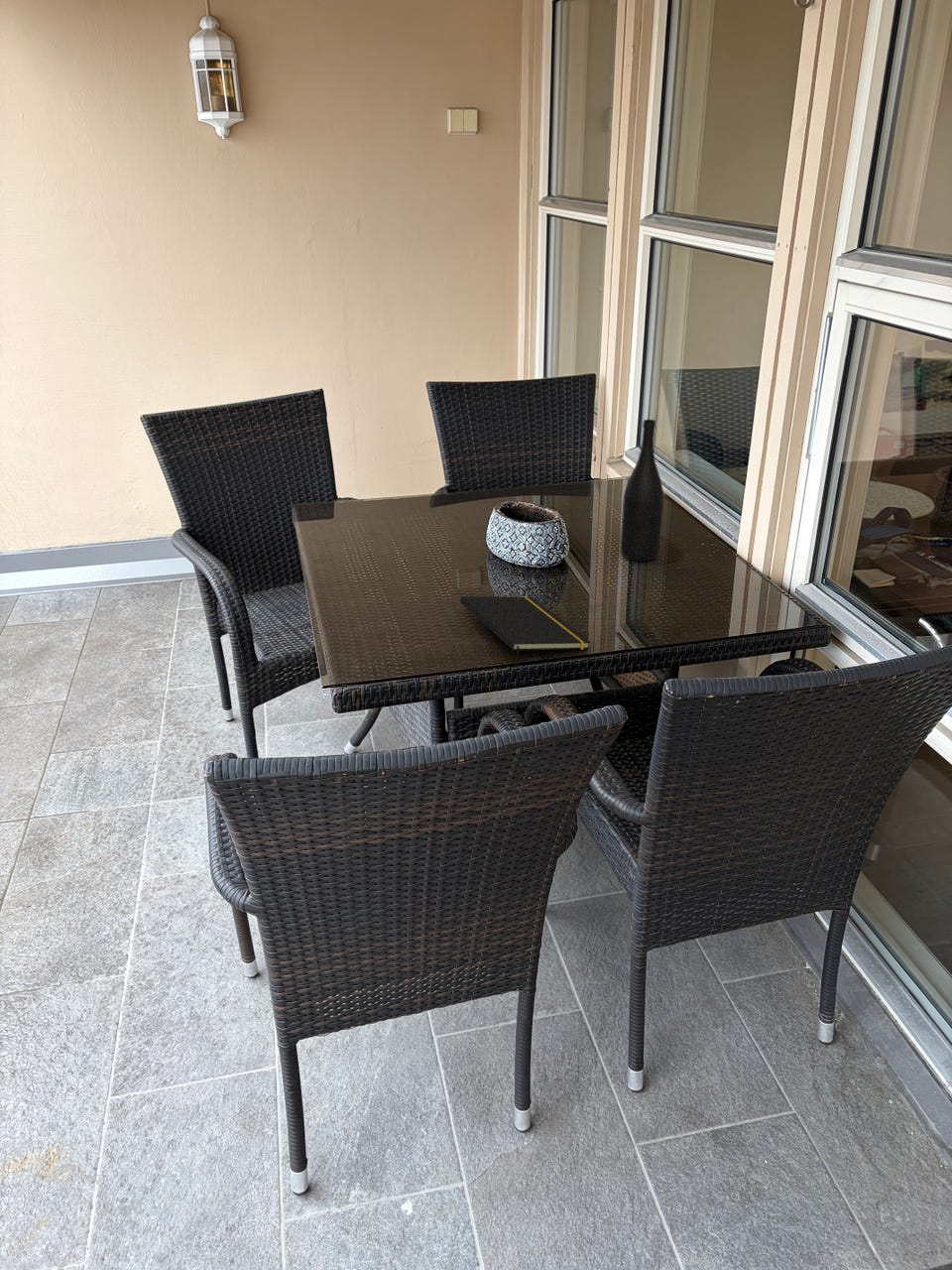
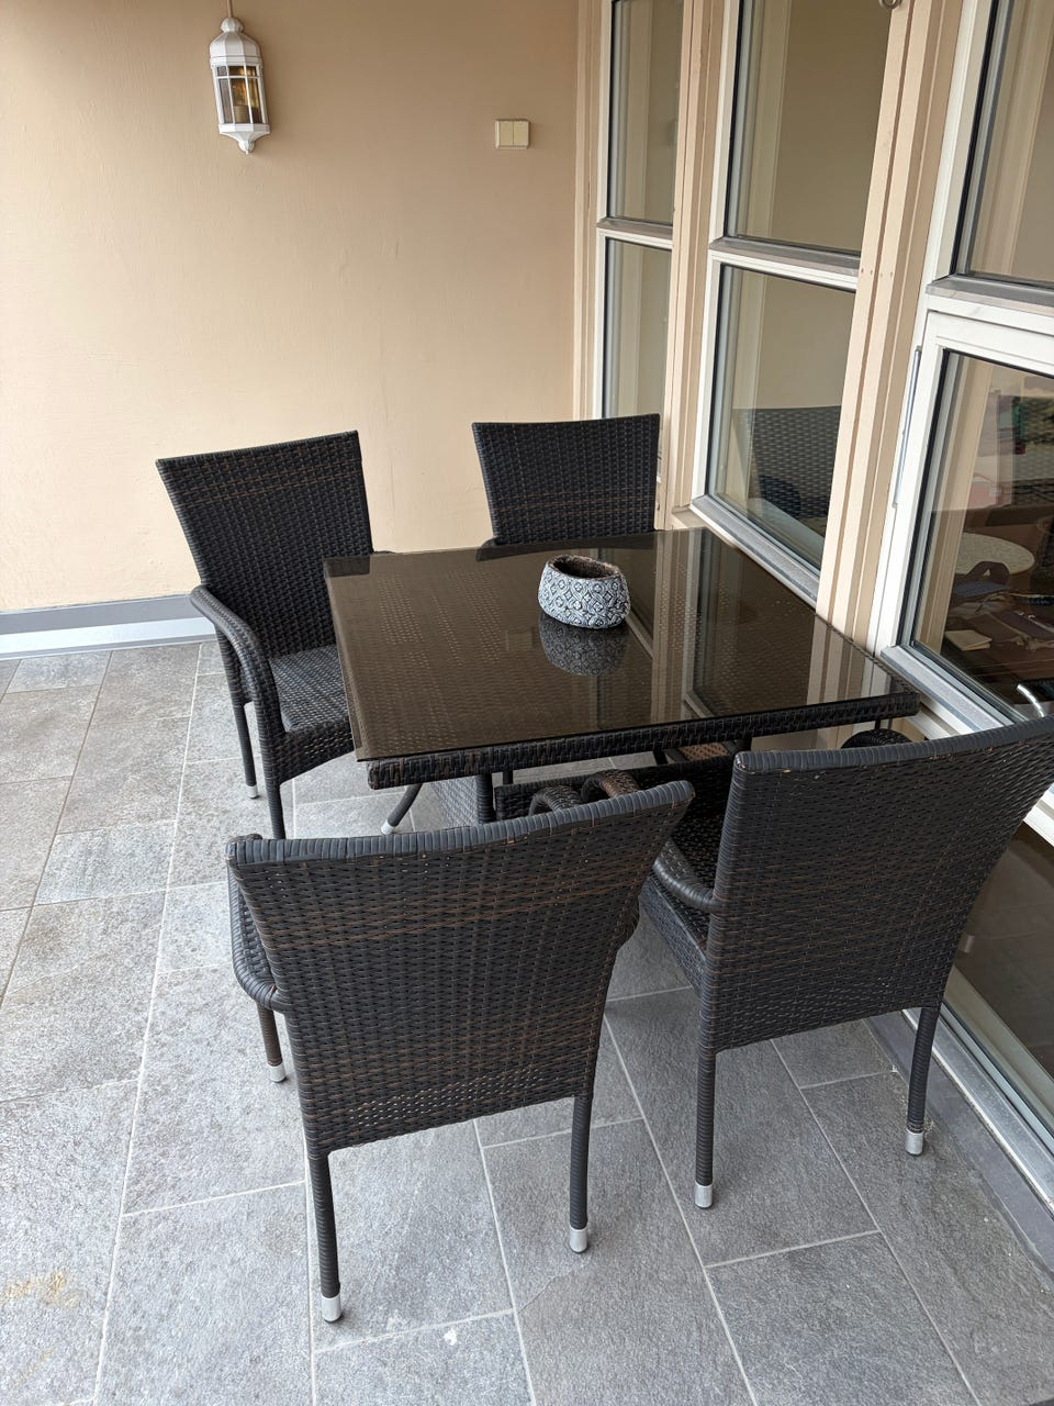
- notepad [459,595,591,669]
- wine bottle [620,419,664,562]
